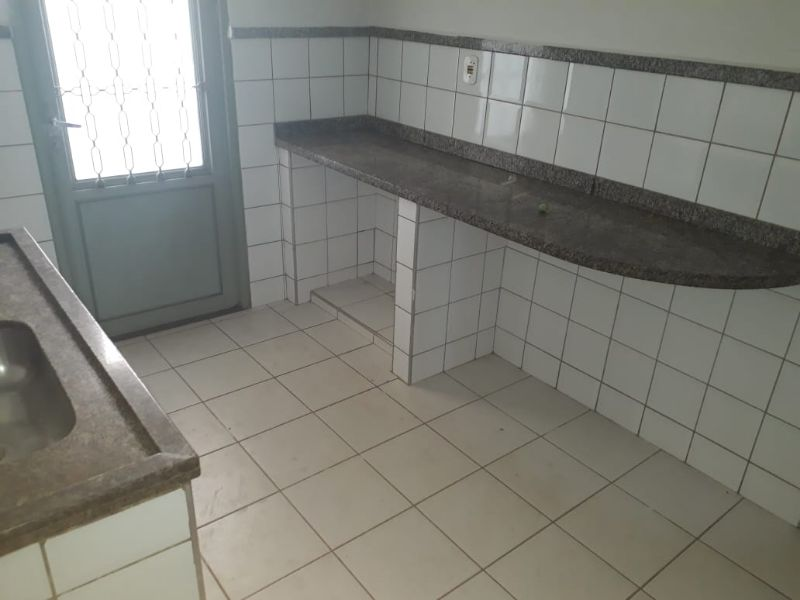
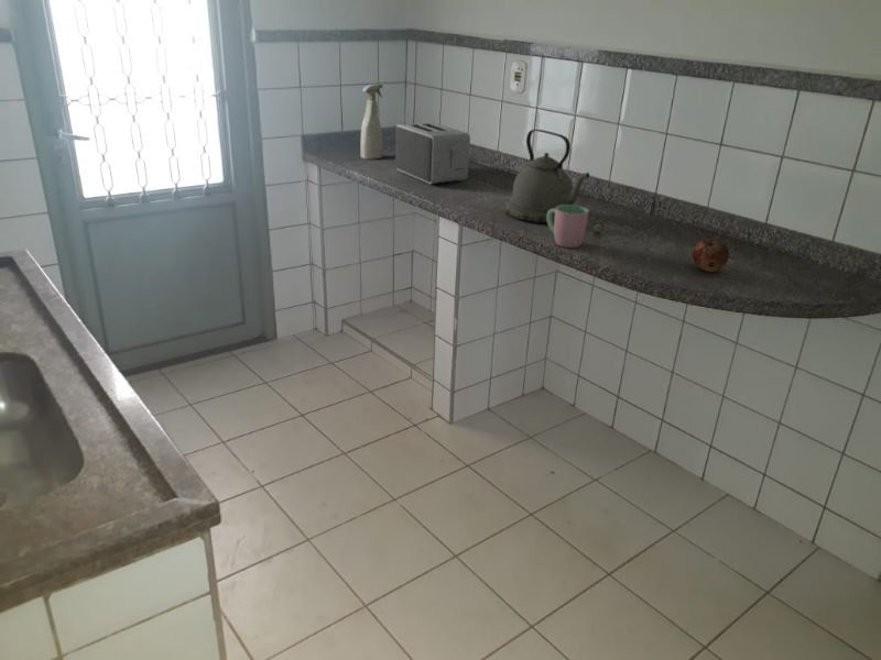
+ toaster [394,122,471,186]
+ kettle [504,129,590,224]
+ fruit [692,238,730,273]
+ spray bottle [359,82,384,161]
+ cup [546,204,590,249]
